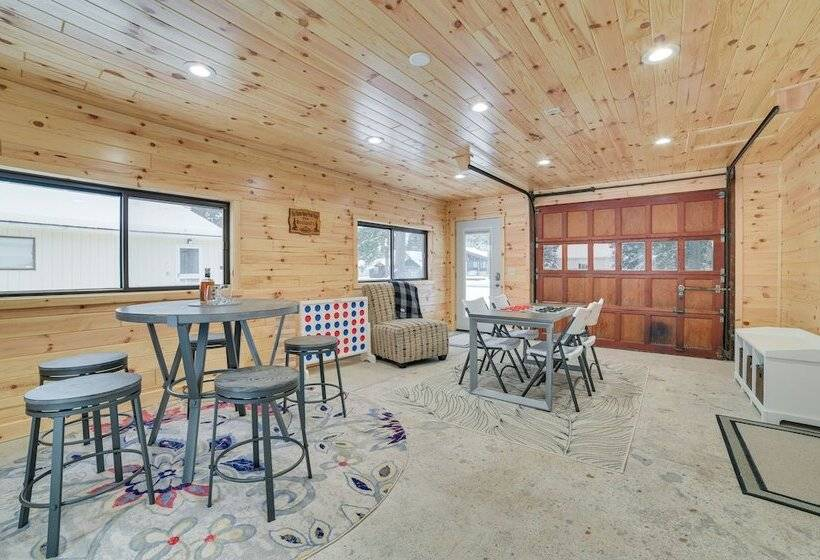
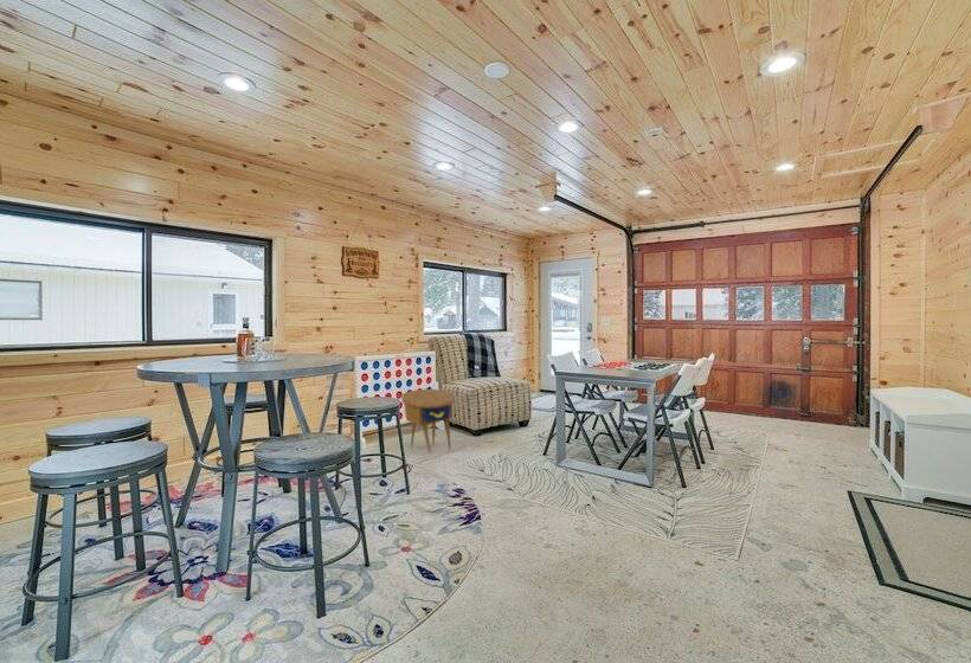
+ side table [400,388,455,453]
